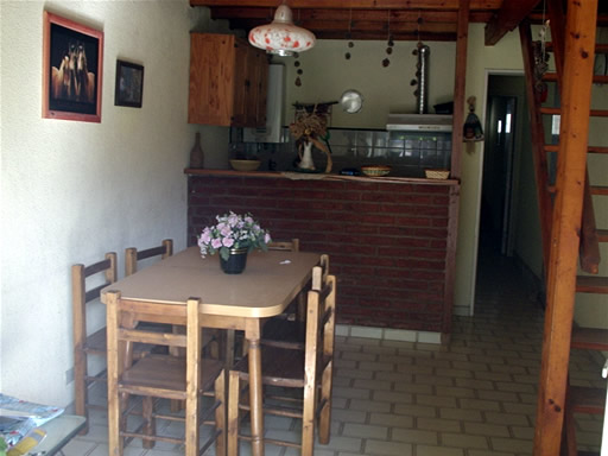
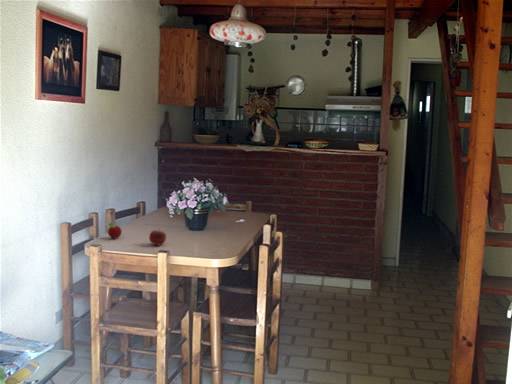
+ fruit [148,228,167,247]
+ fruit [104,220,123,240]
